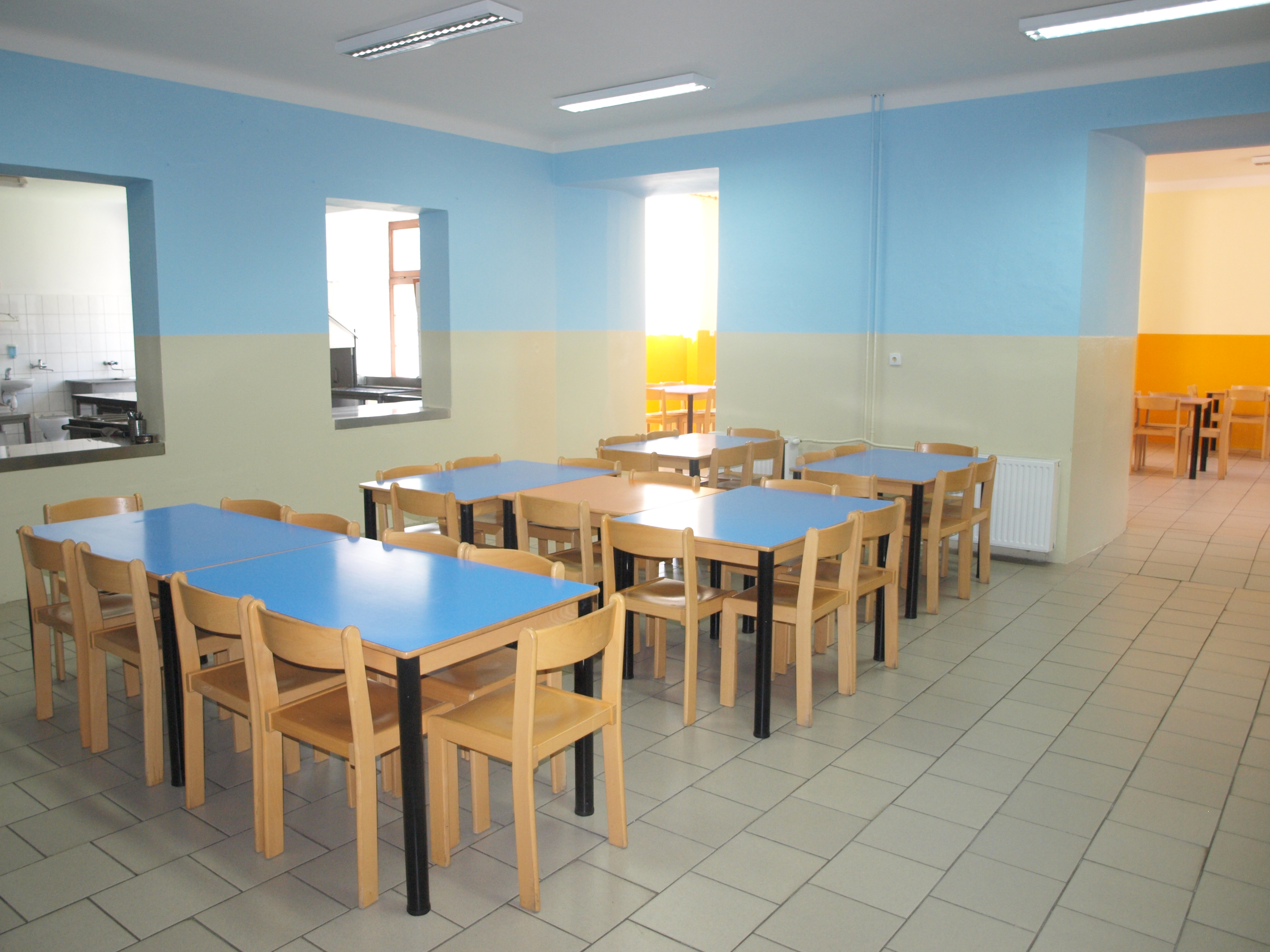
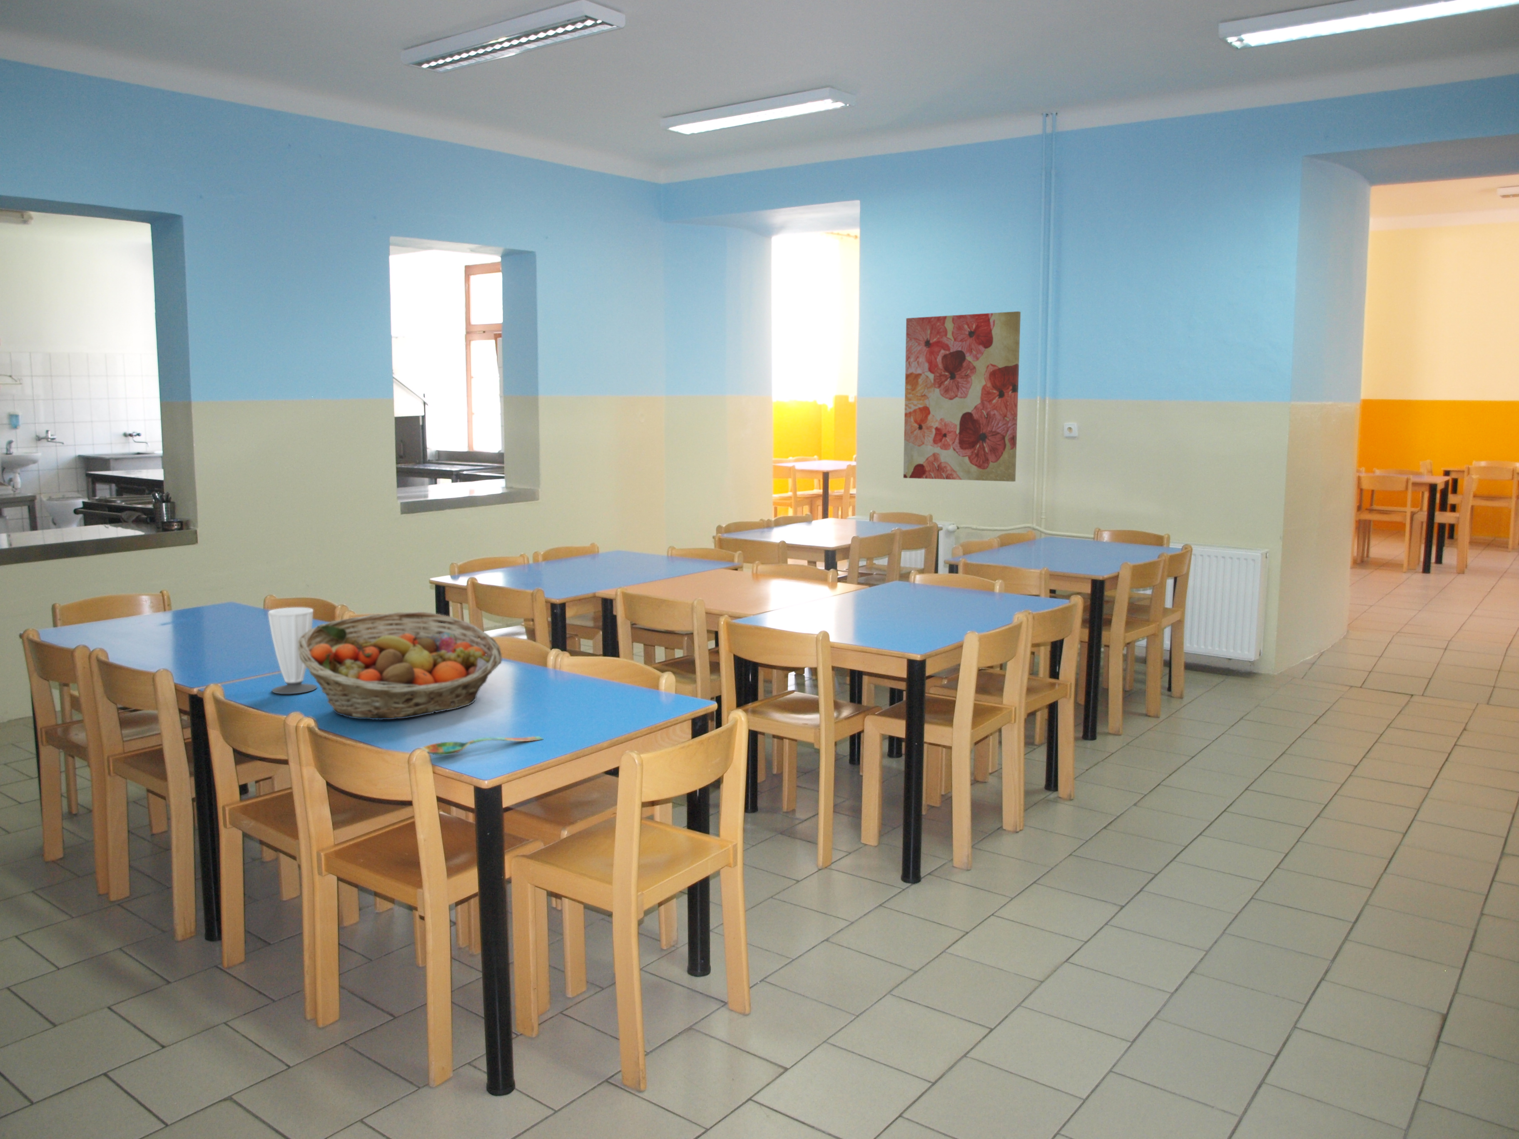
+ cup [268,607,317,694]
+ fruit basket [298,611,502,720]
+ spoon [421,736,544,756]
+ wall art [903,311,1021,482]
